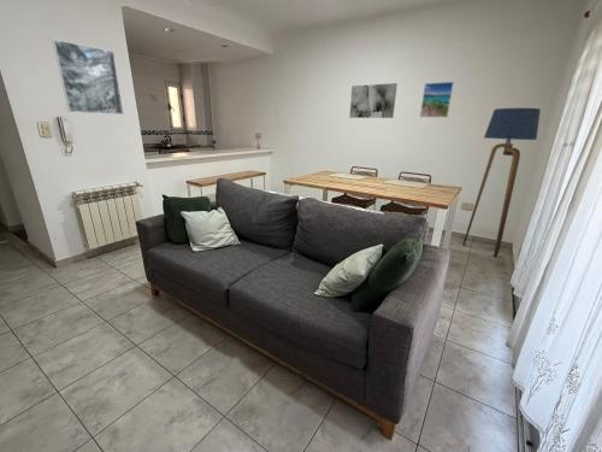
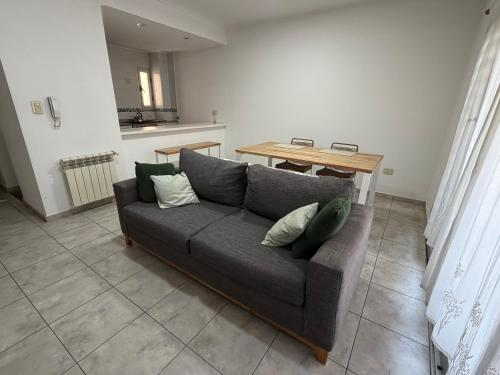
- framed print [419,81,455,118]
- floor lamp [462,107,542,258]
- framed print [51,37,125,116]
- wall art [348,82,399,119]
